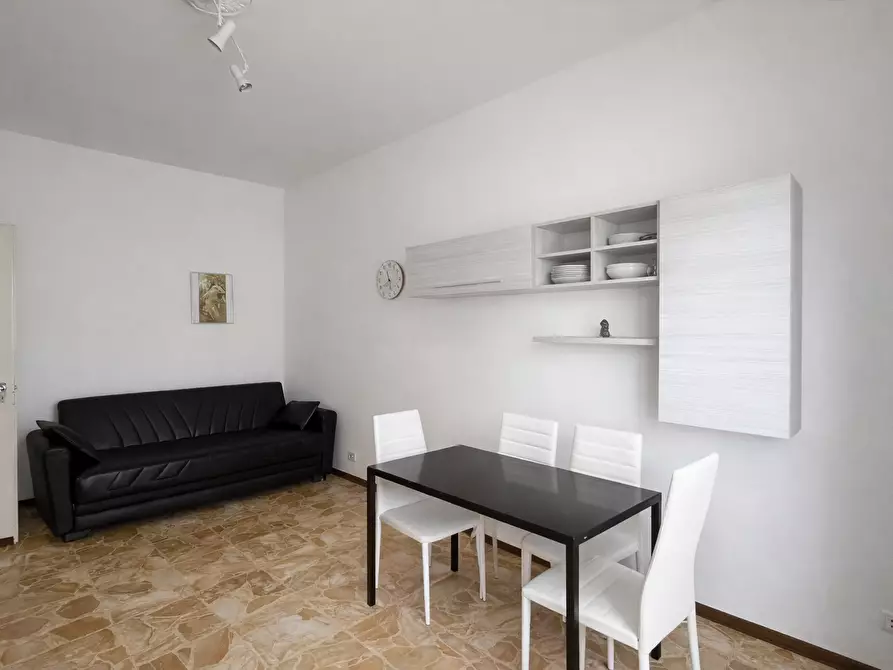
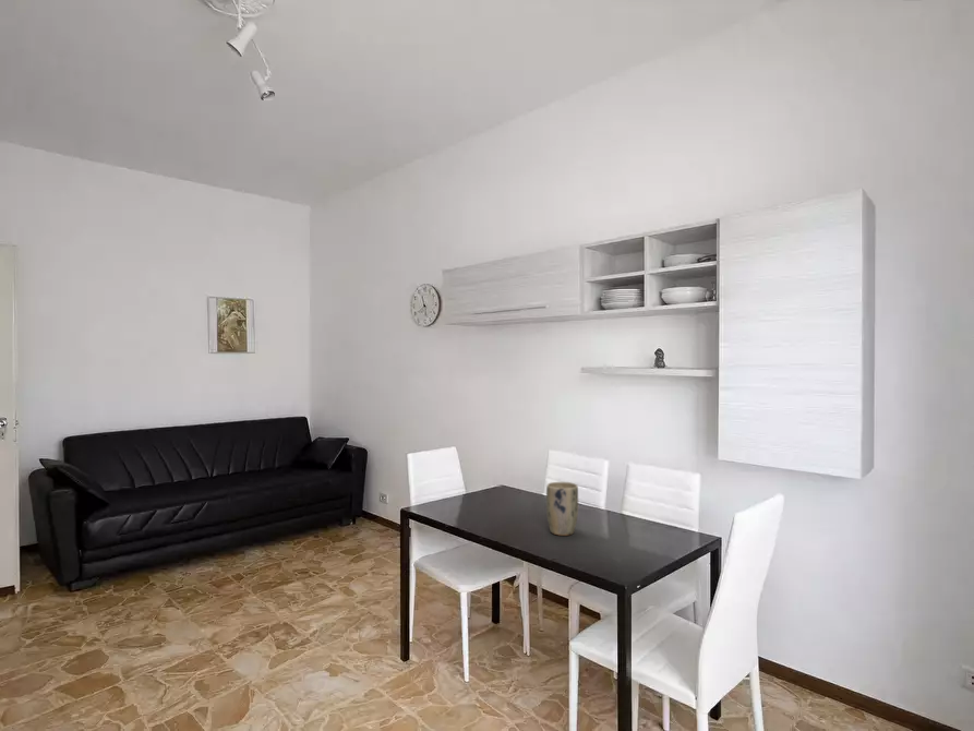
+ plant pot [545,481,579,537]
